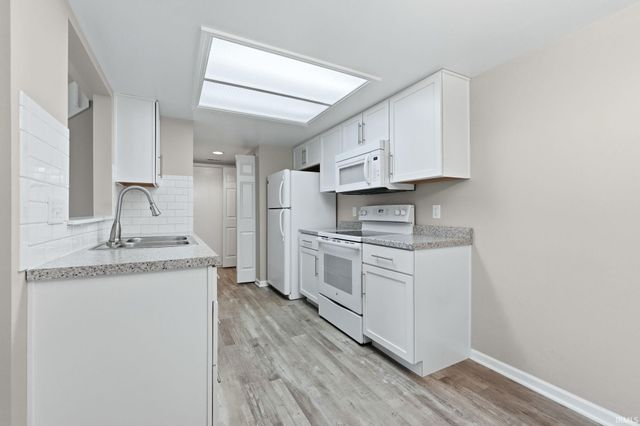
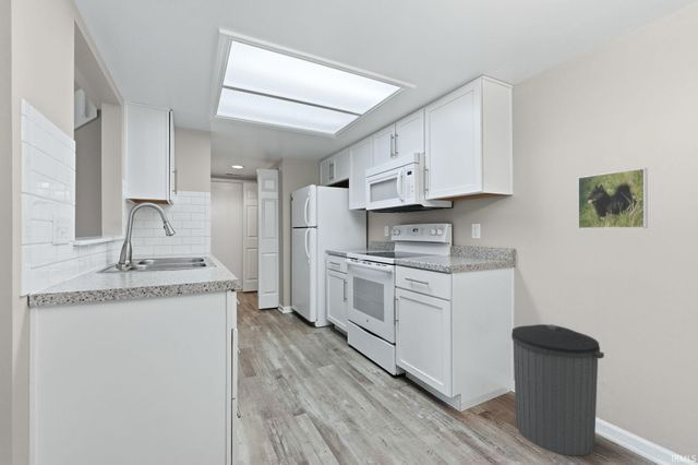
+ trash can [510,323,605,457]
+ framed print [577,167,649,229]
